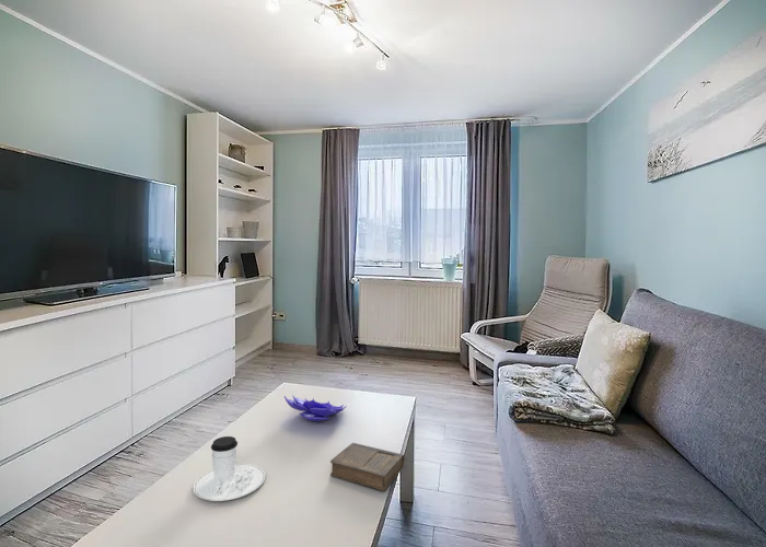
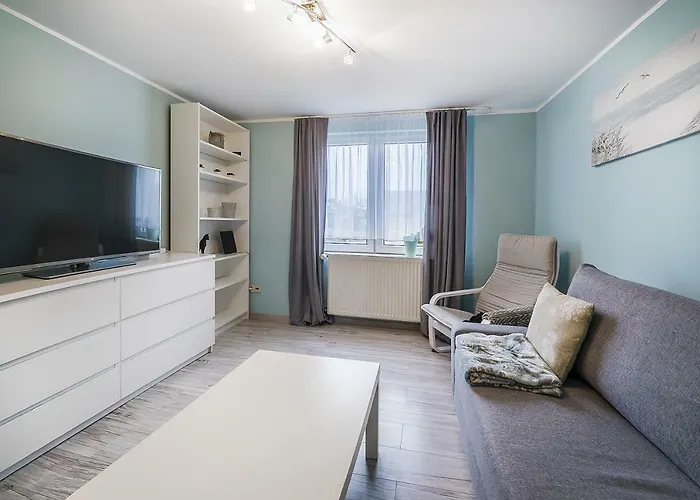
- book [329,442,405,491]
- decorative bowl [283,394,348,422]
- coffee cup [193,435,266,502]
